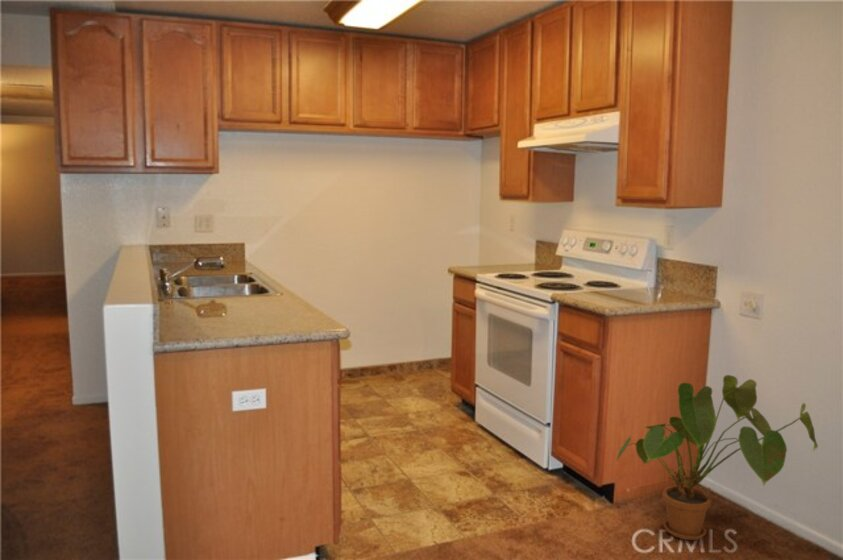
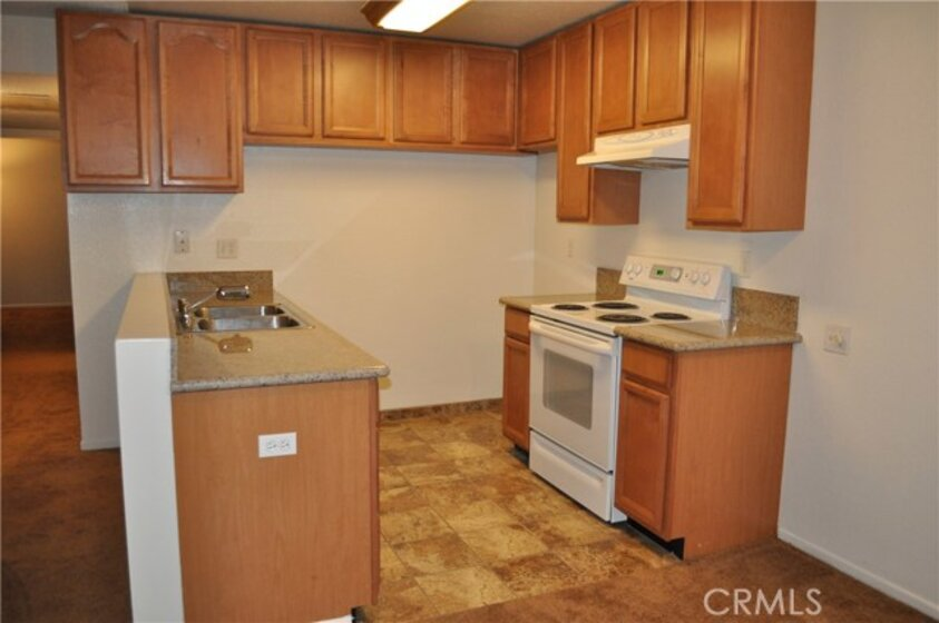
- house plant [615,374,819,541]
